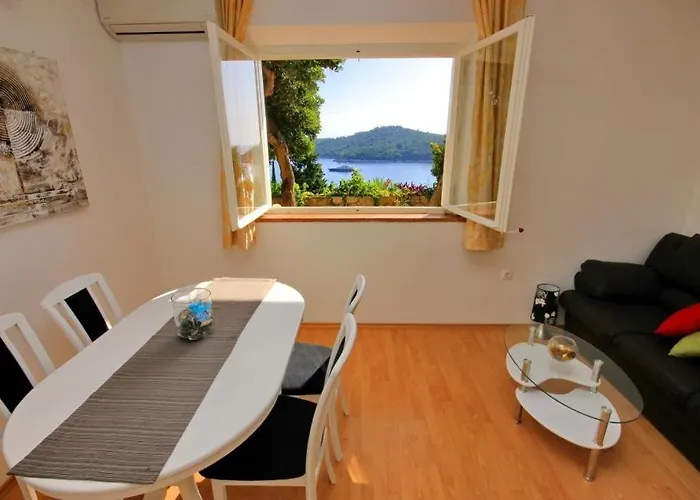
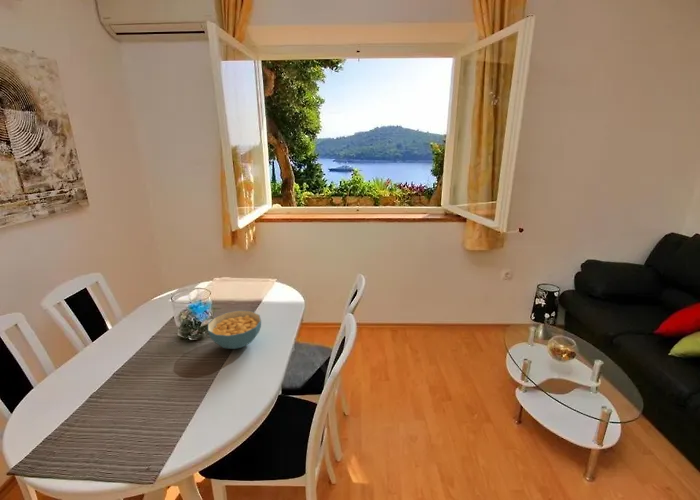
+ cereal bowl [207,310,262,350]
